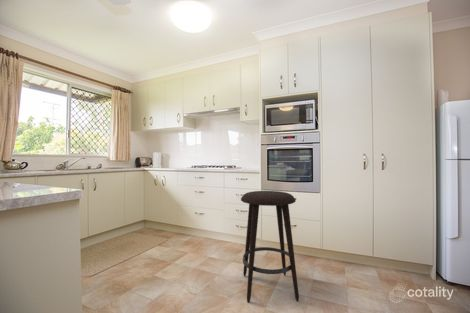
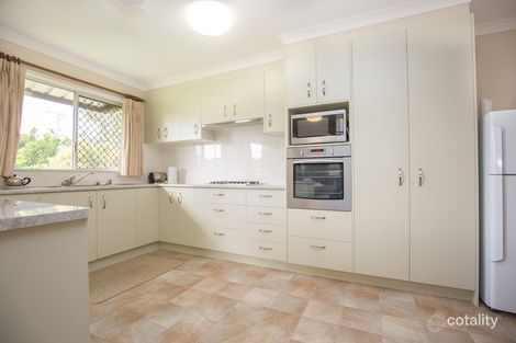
- stool [240,190,300,304]
